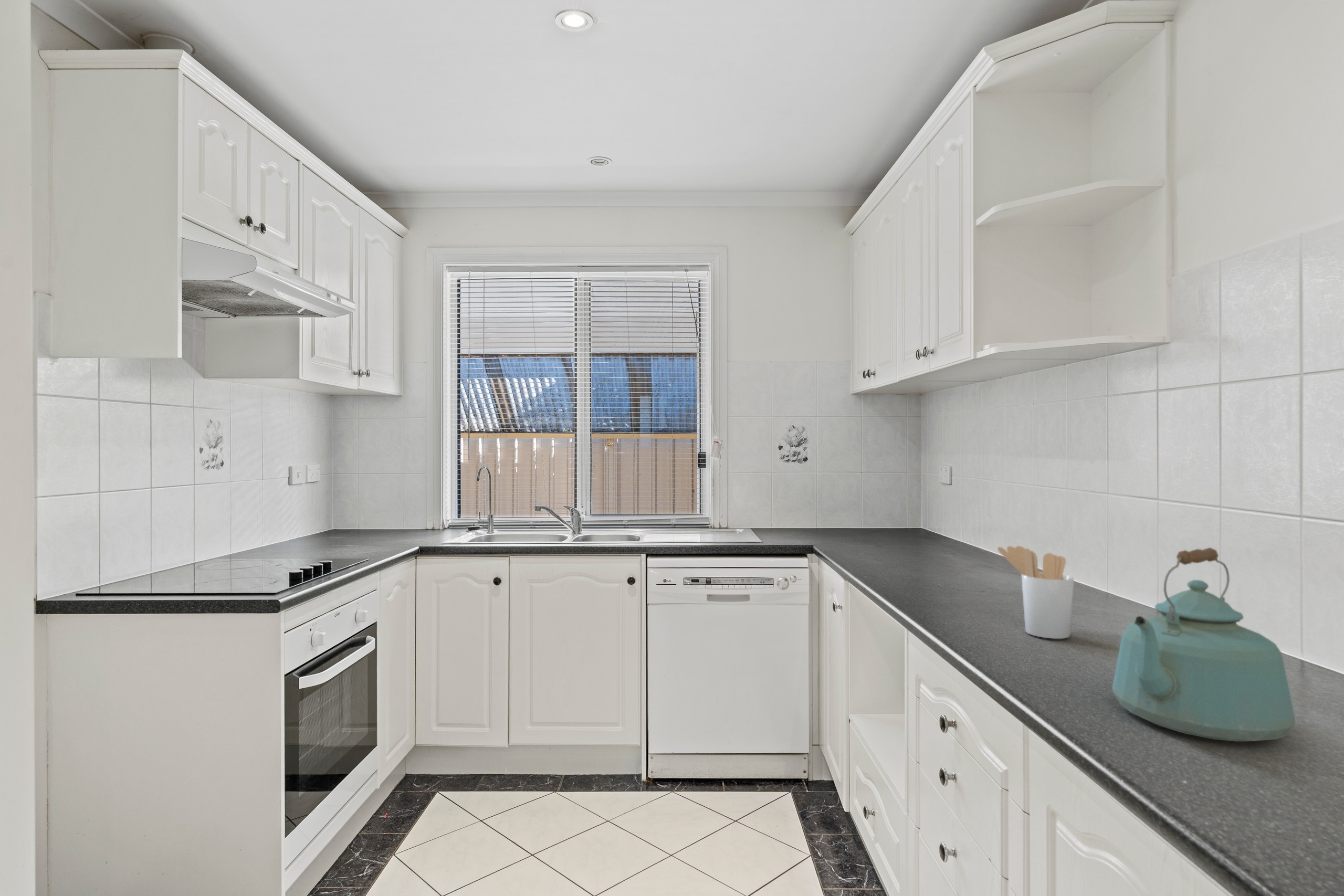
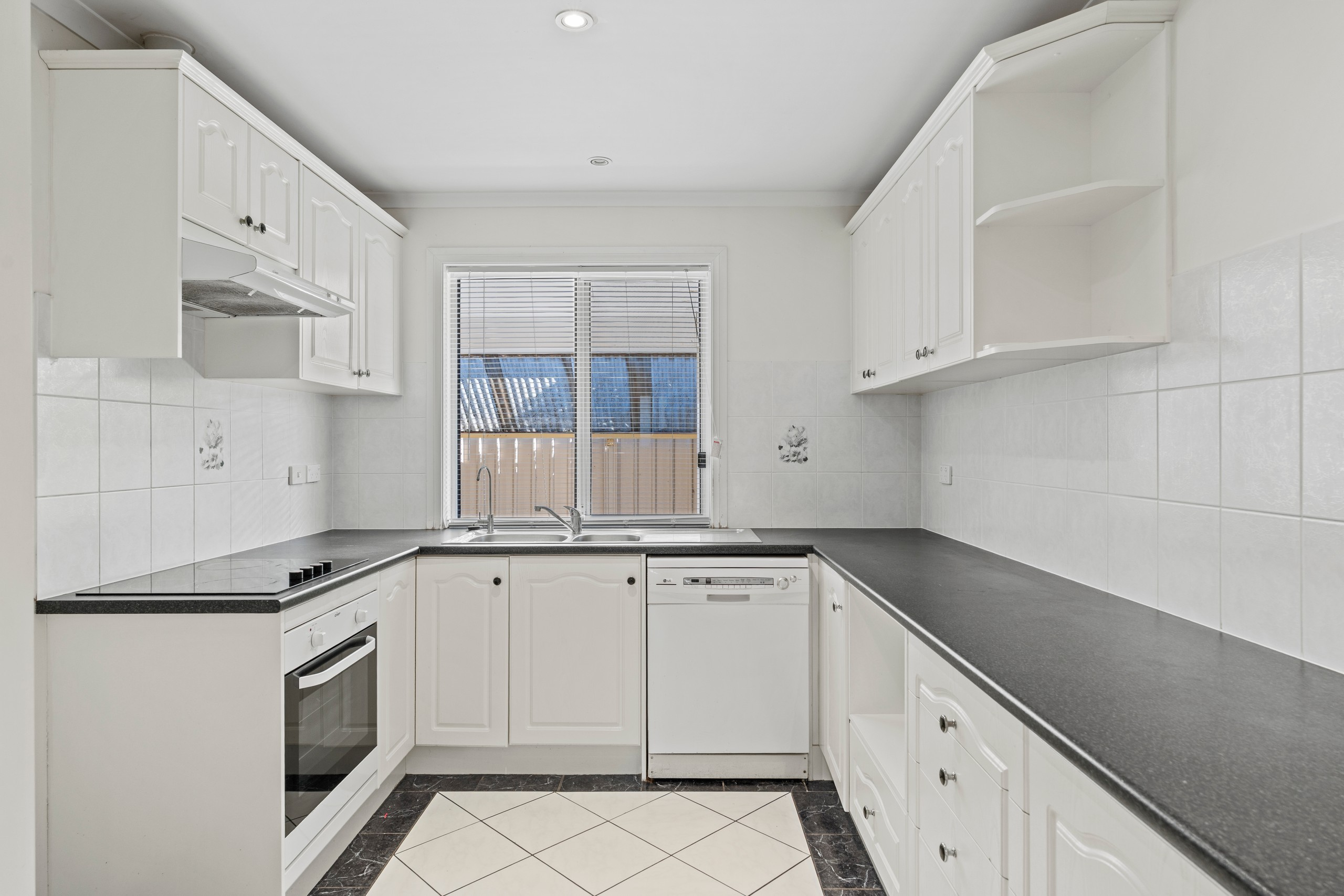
- kettle [1111,547,1296,742]
- utensil holder [997,545,1075,639]
